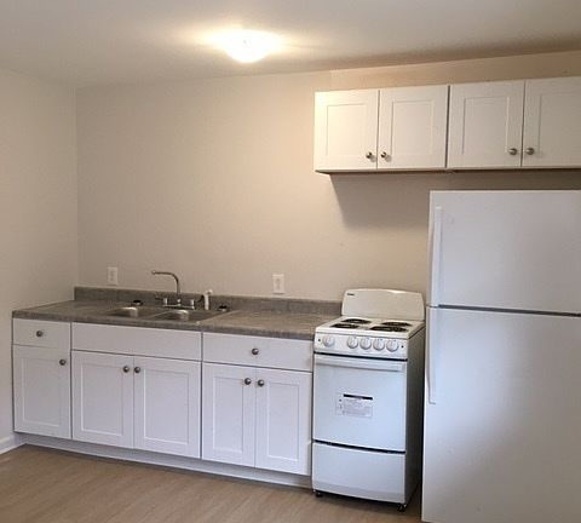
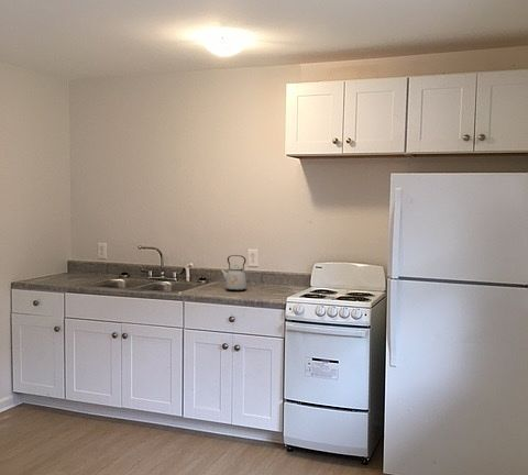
+ kettle [220,254,248,292]
